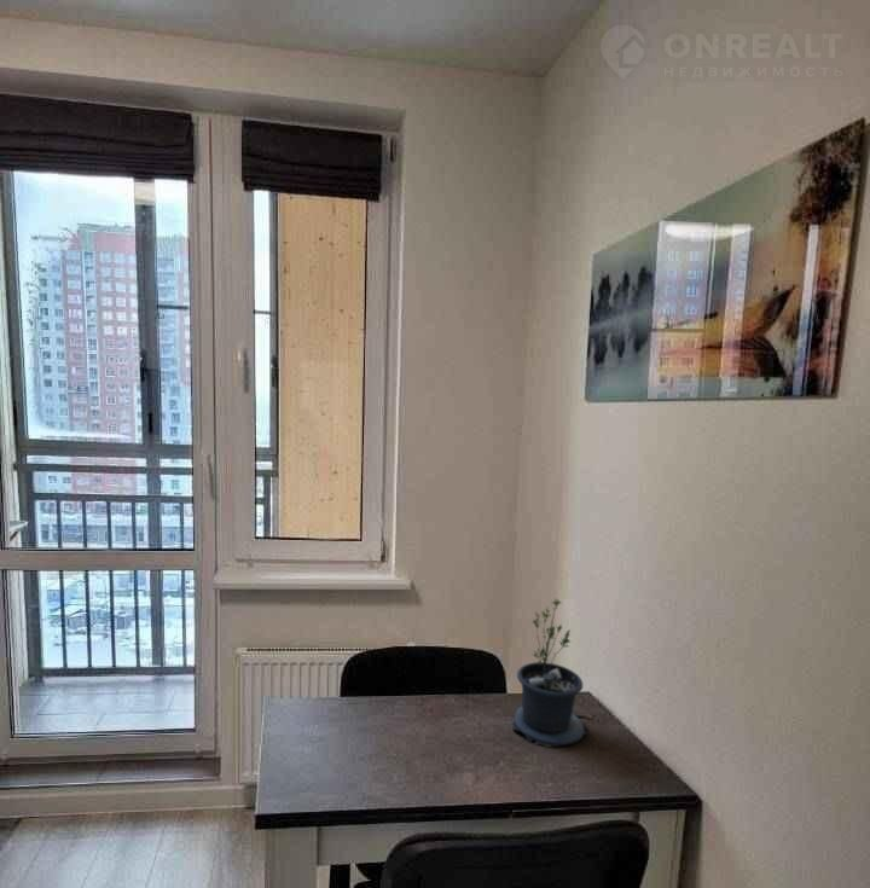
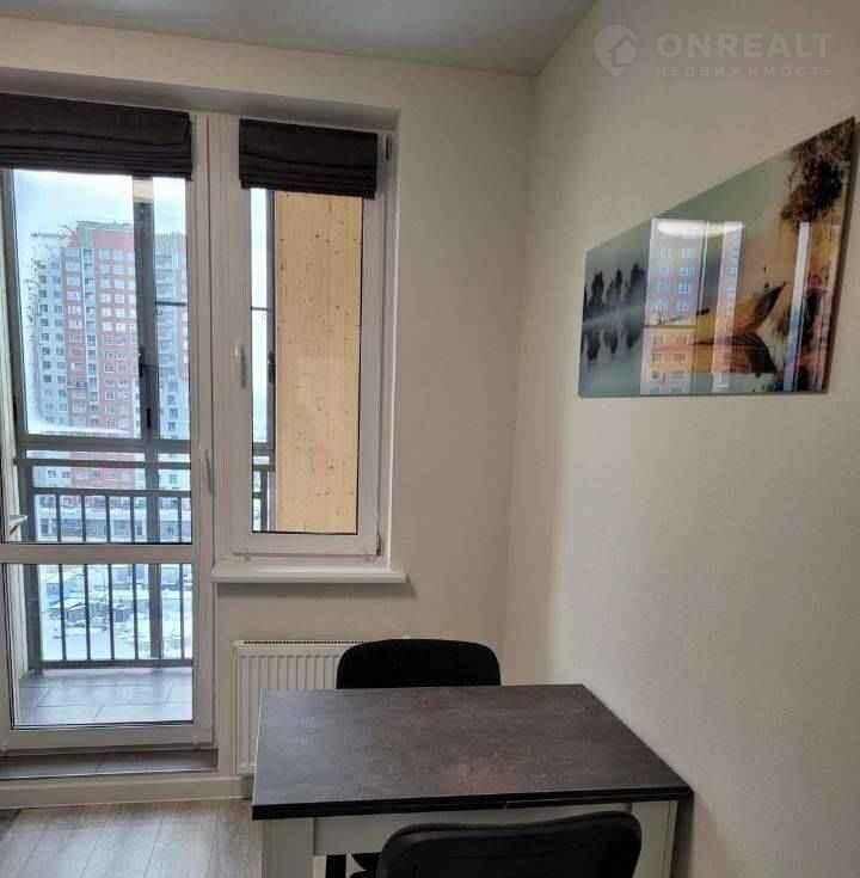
- potted plant [511,597,590,748]
